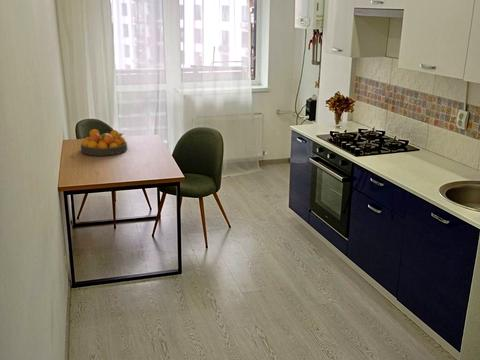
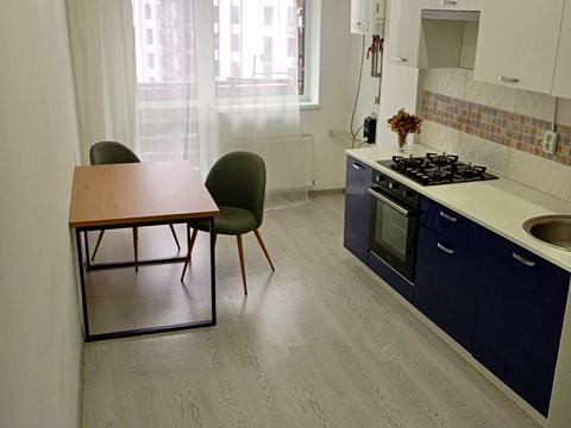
- fruit bowl [80,128,128,157]
